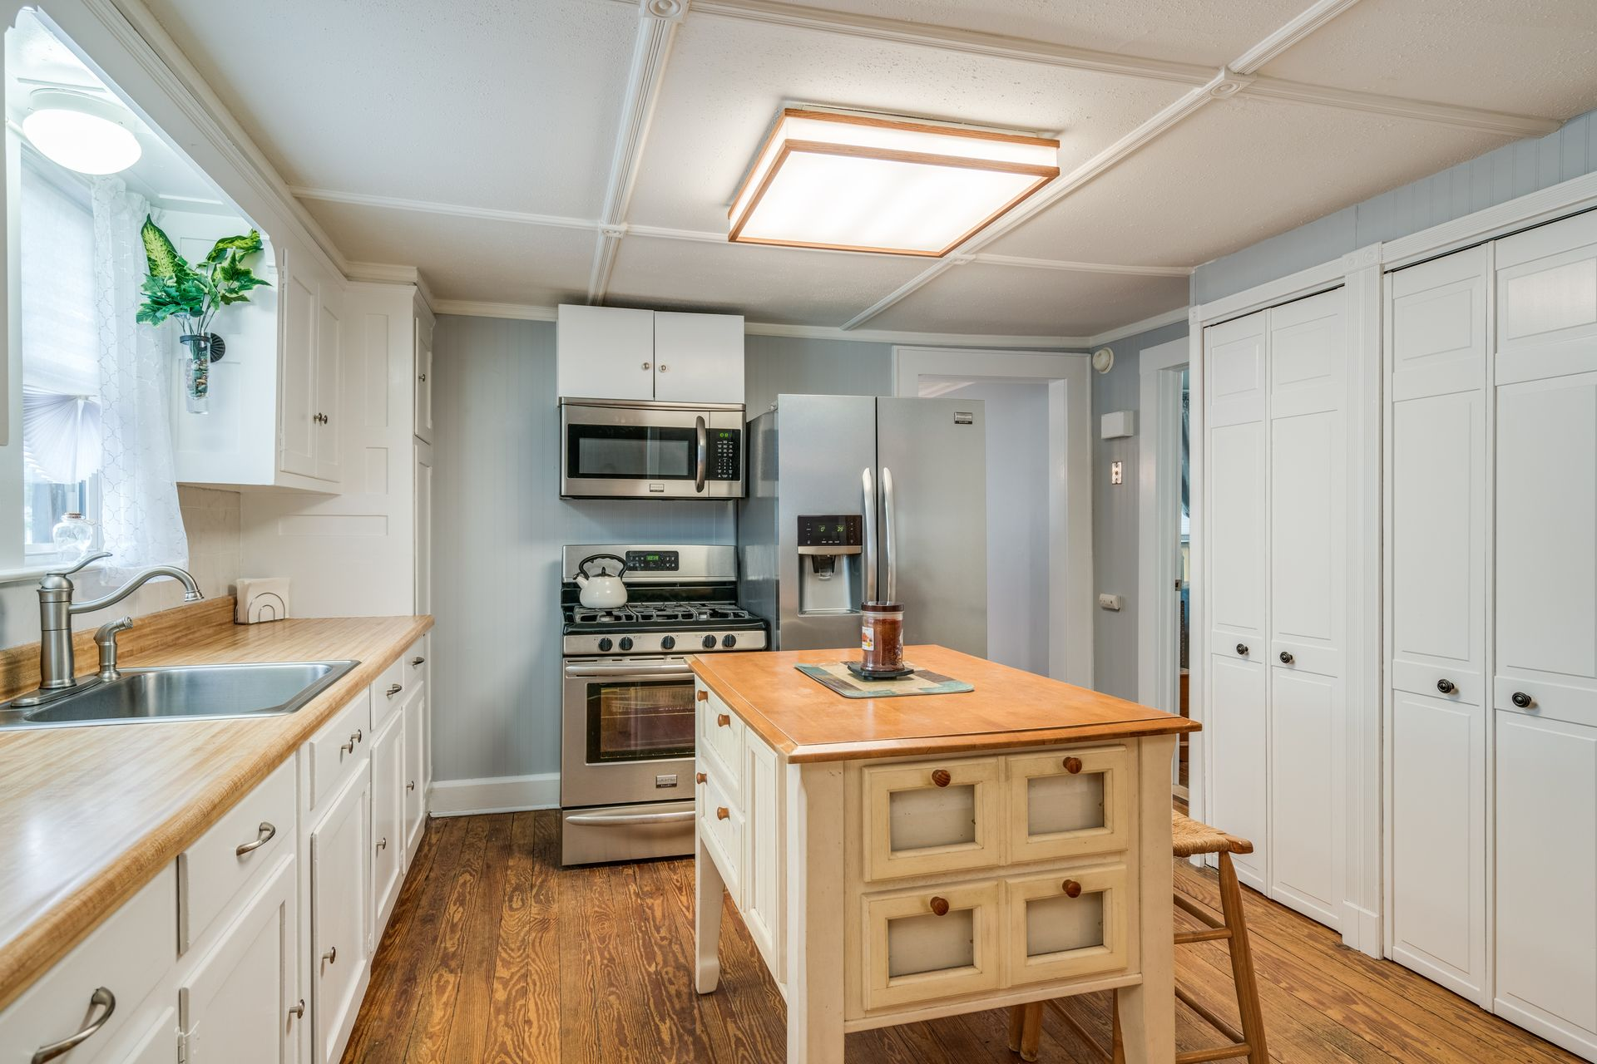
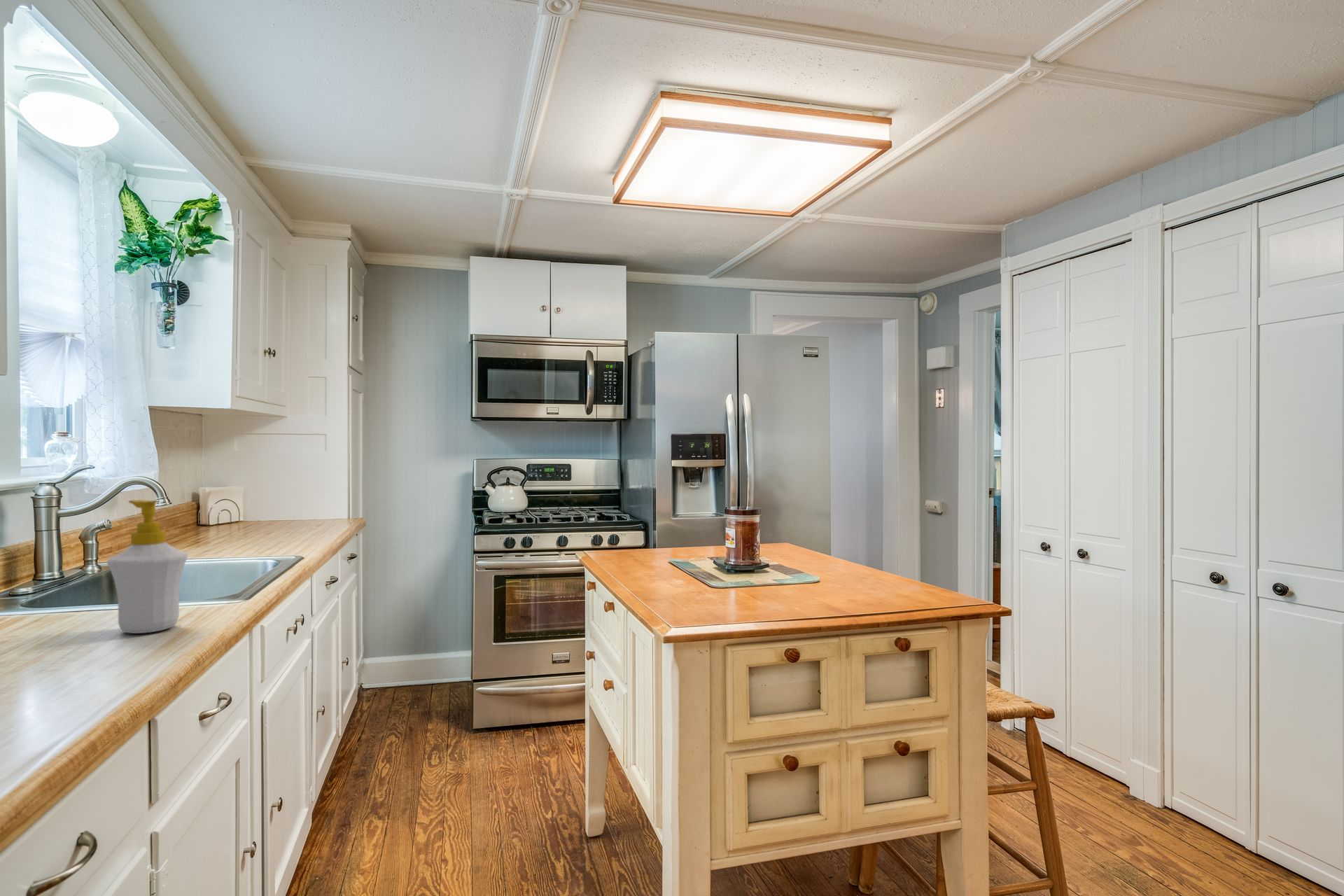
+ soap bottle [106,499,189,634]
